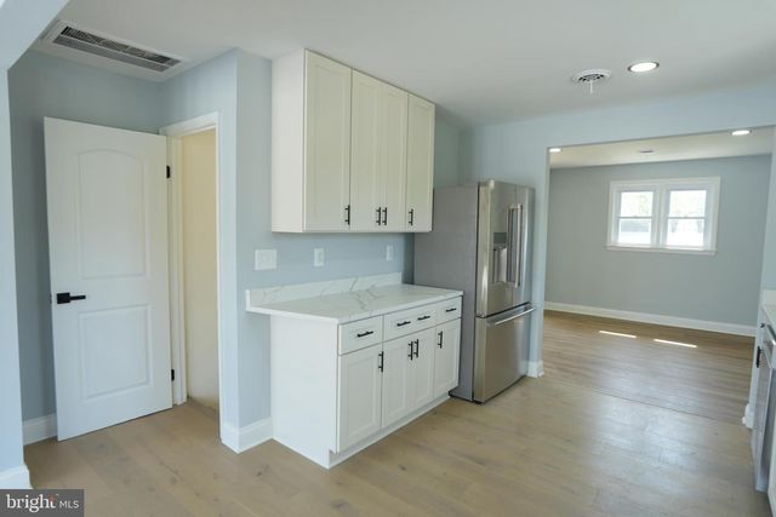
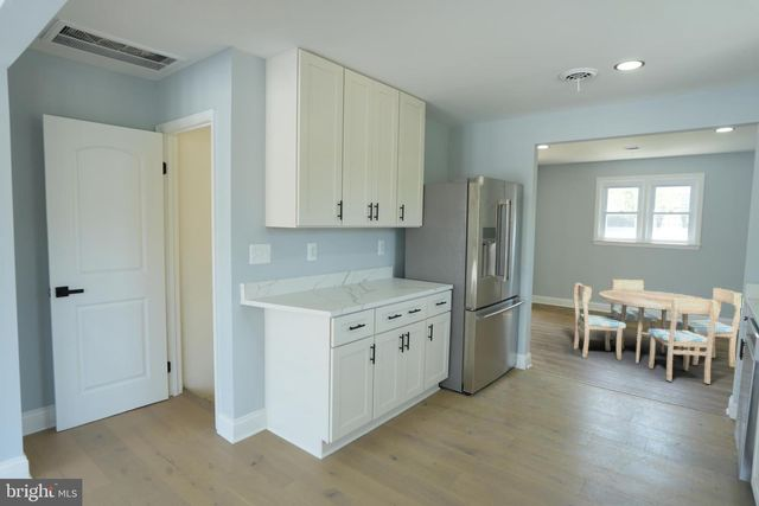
+ dining set [572,278,742,385]
